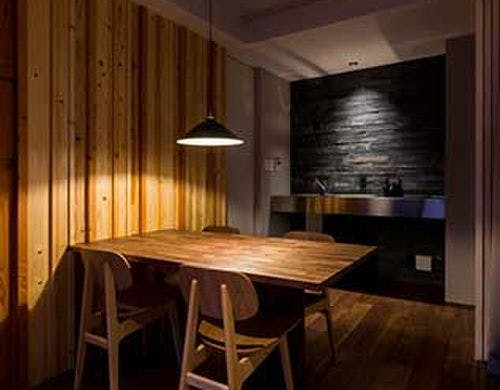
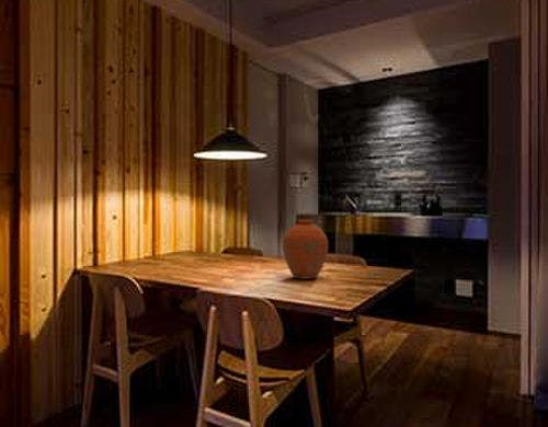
+ vase [282,219,329,280]
